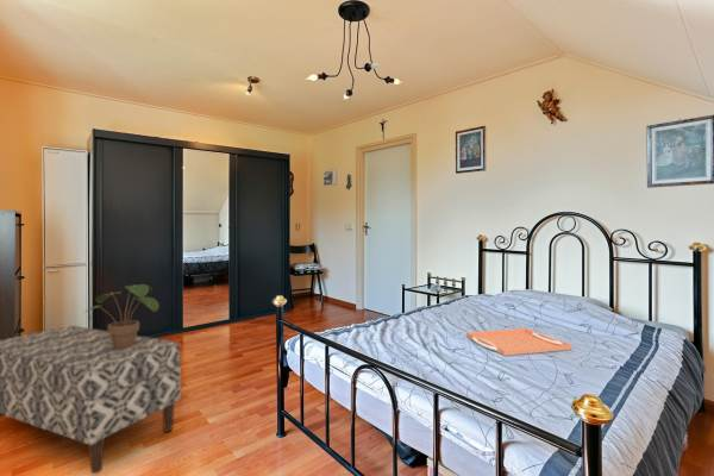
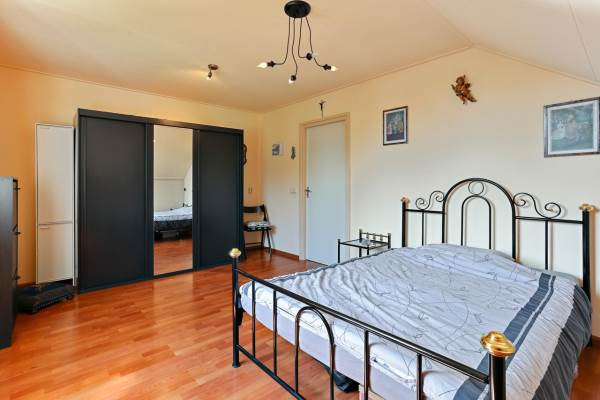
- potted plant [84,283,161,350]
- serving tray [465,327,574,357]
- bench [0,325,182,475]
